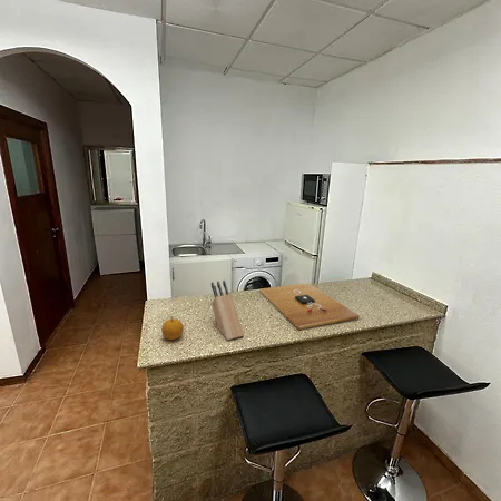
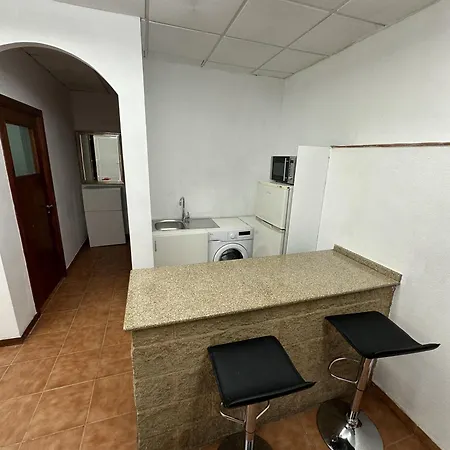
- fruit [160,315,185,341]
- cutting board [258,282,361,331]
- knife block [210,279,245,341]
